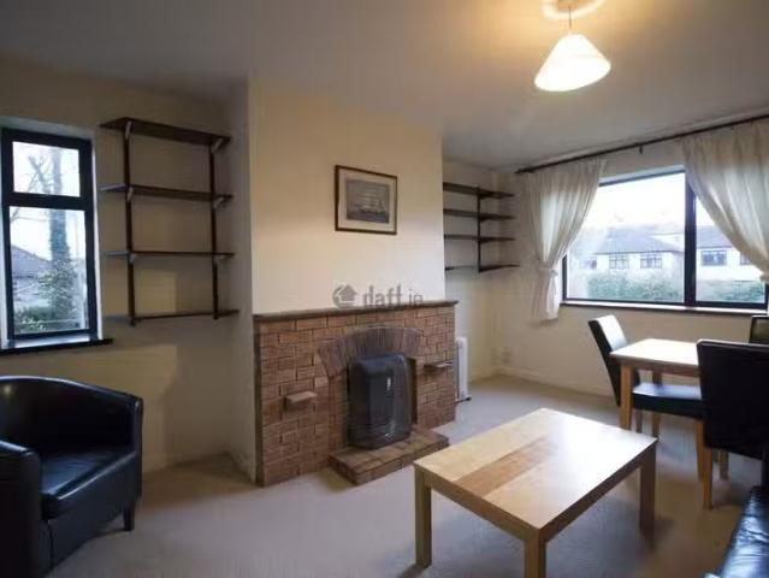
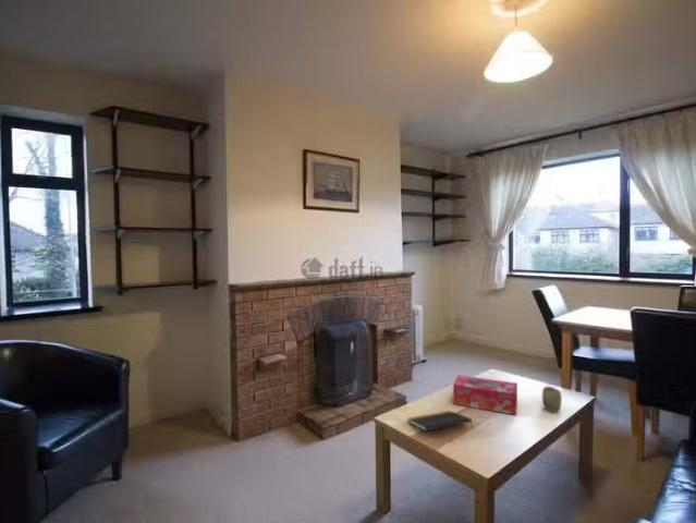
+ notepad [406,410,474,431]
+ cup [541,386,563,414]
+ tissue box [452,374,518,416]
